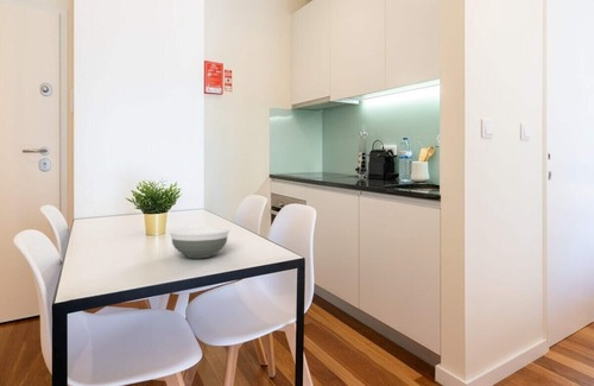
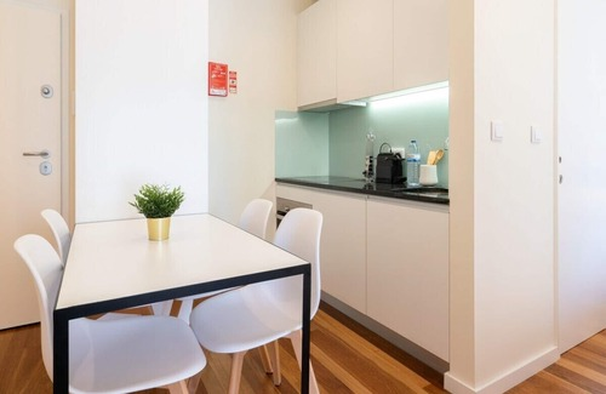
- bowl [169,226,230,259]
